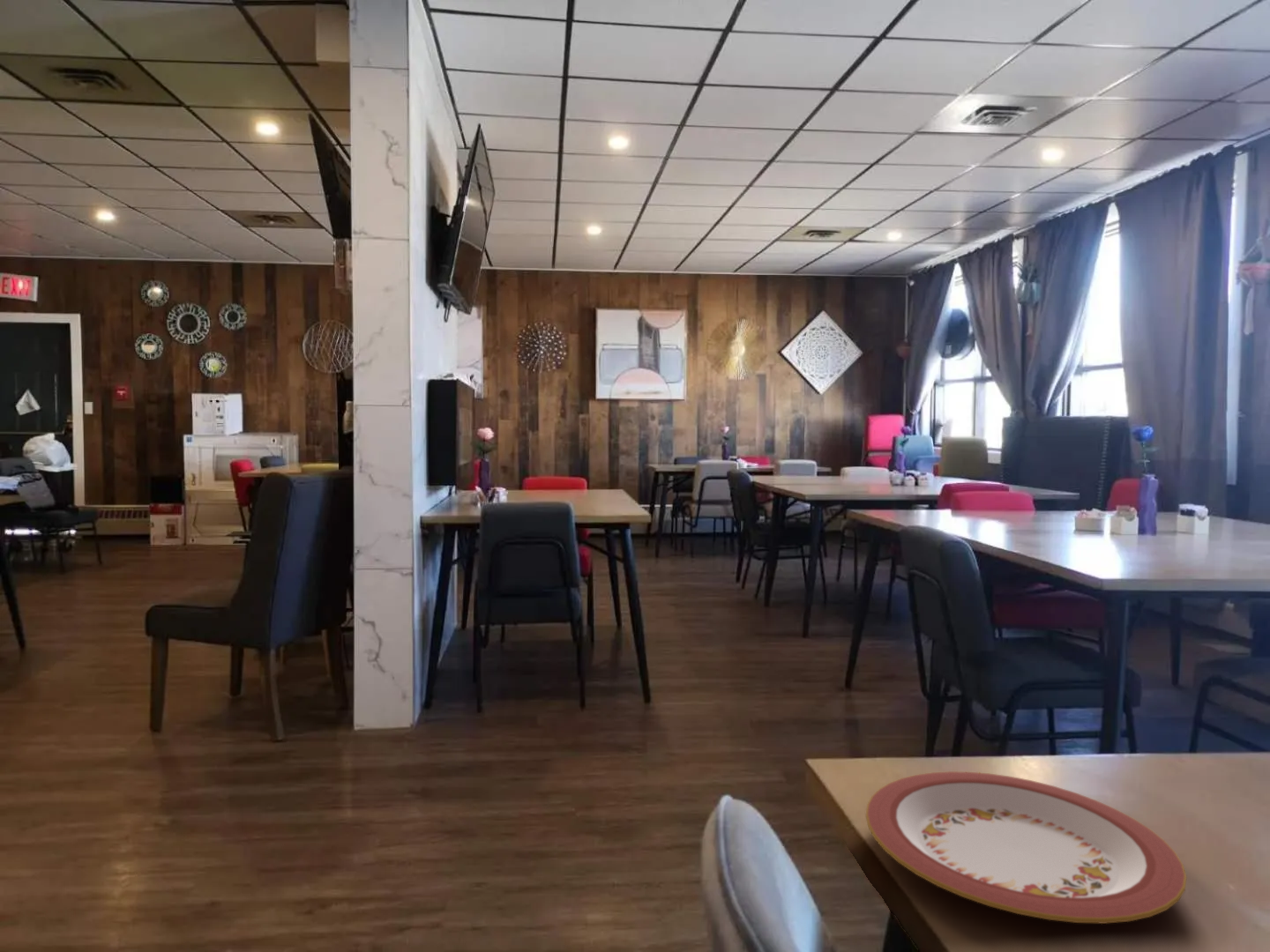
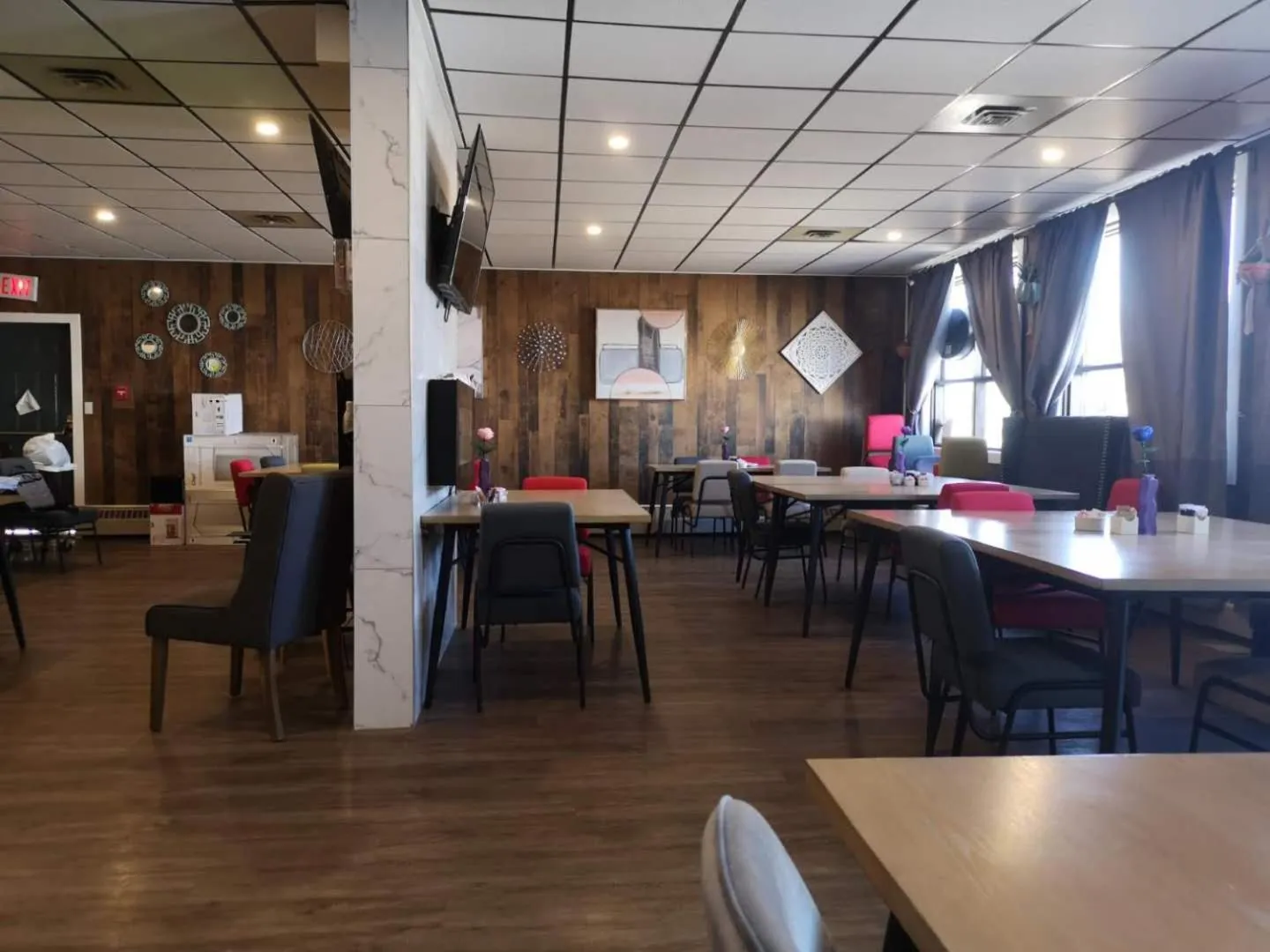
- plate [865,770,1188,925]
